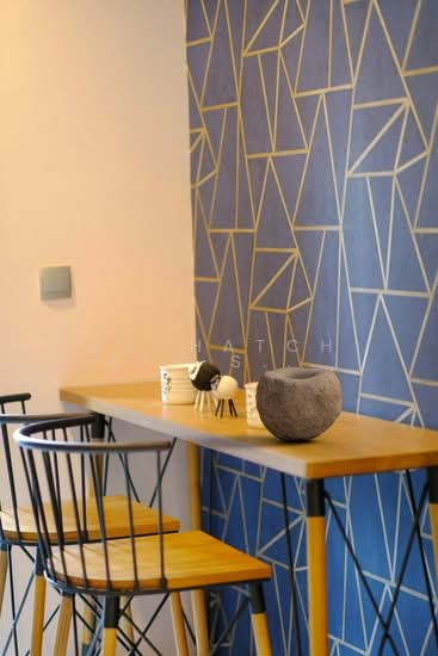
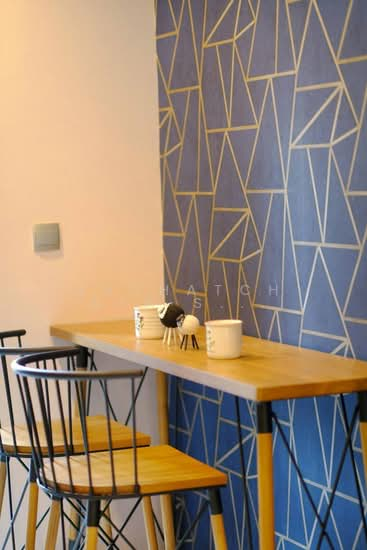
- bowl [254,366,344,443]
